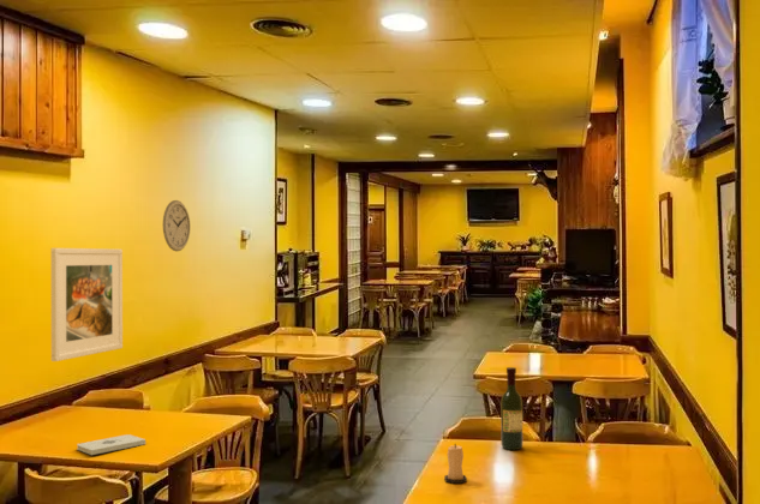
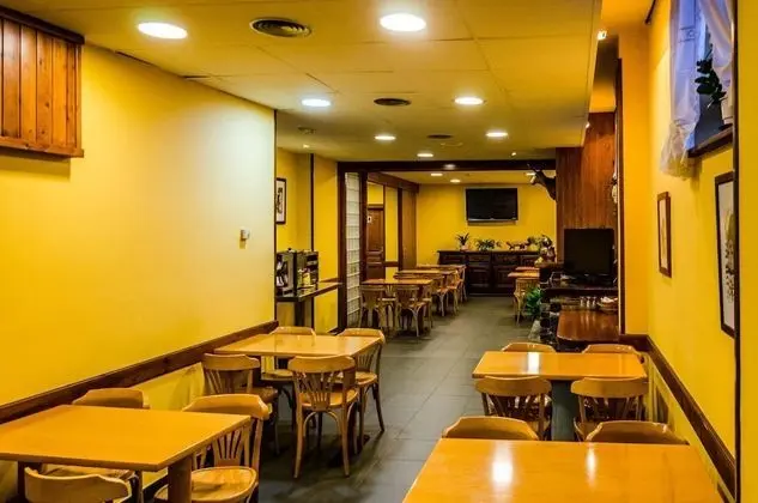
- notepad [76,433,146,456]
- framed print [50,247,124,362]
- wall clock [162,199,191,252]
- candle [443,443,468,485]
- wine bottle [499,366,523,451]
